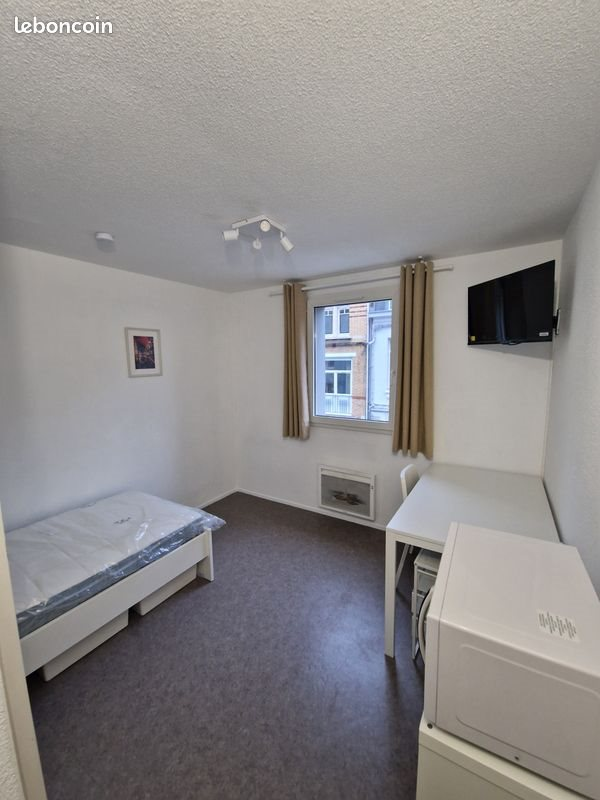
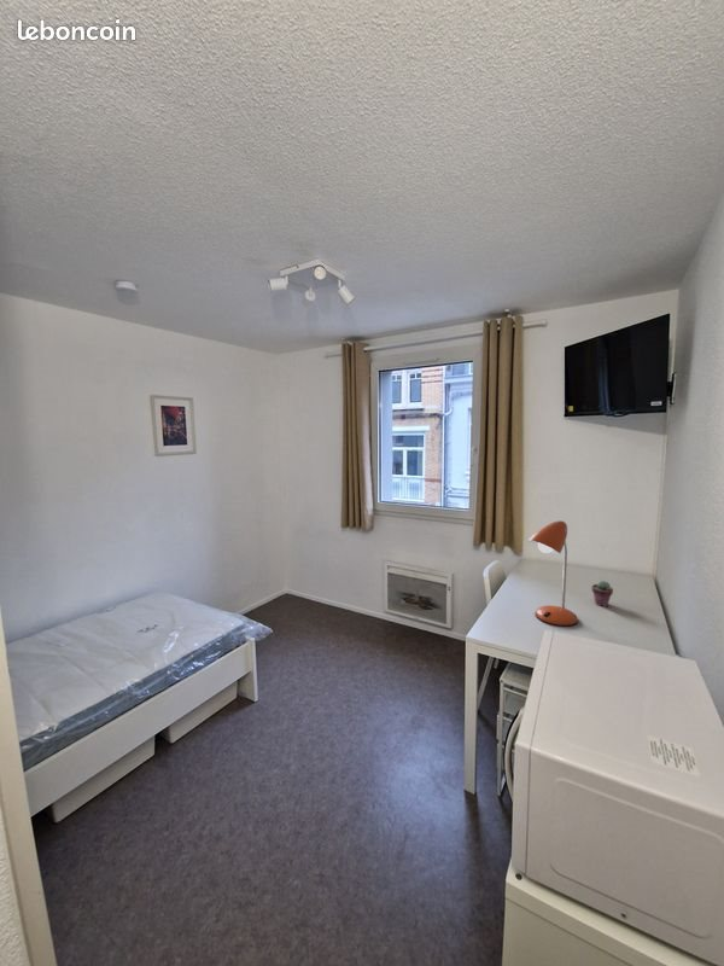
+ potted succulent [590,580,614,607]
+ desk lamp [526,519,579,628]
